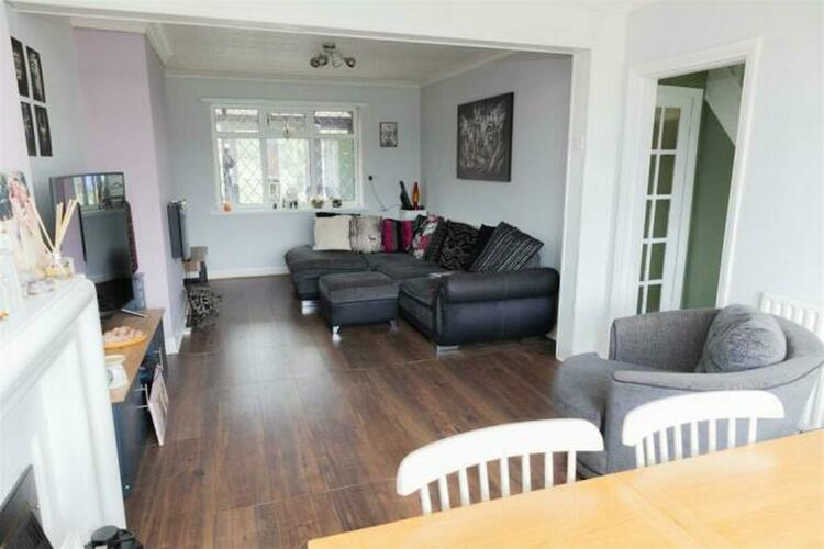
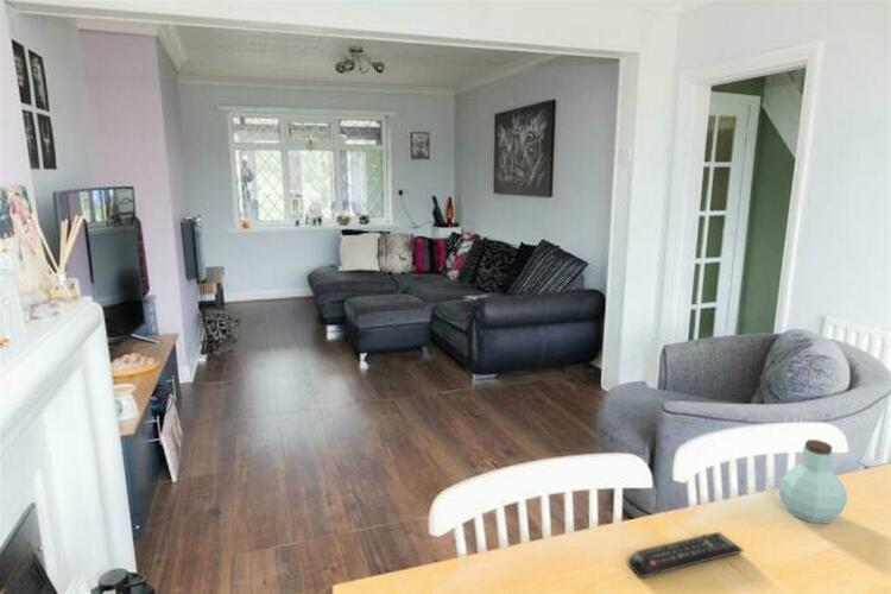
+ remote control [627,531,745,579]
+ jar [777,438,848,524]
